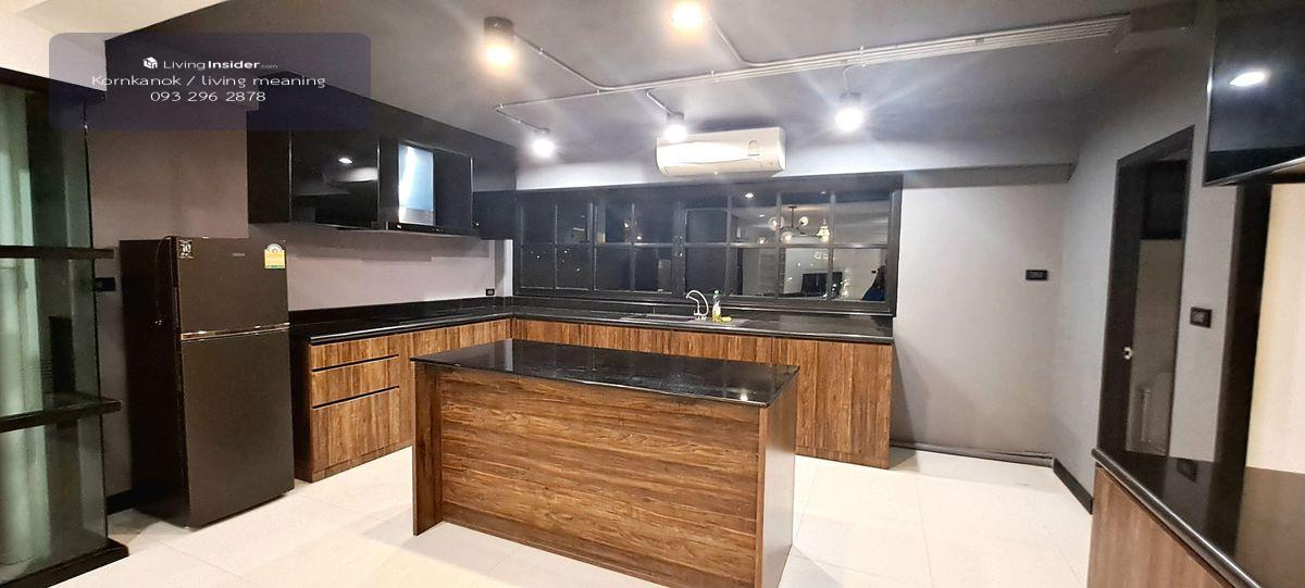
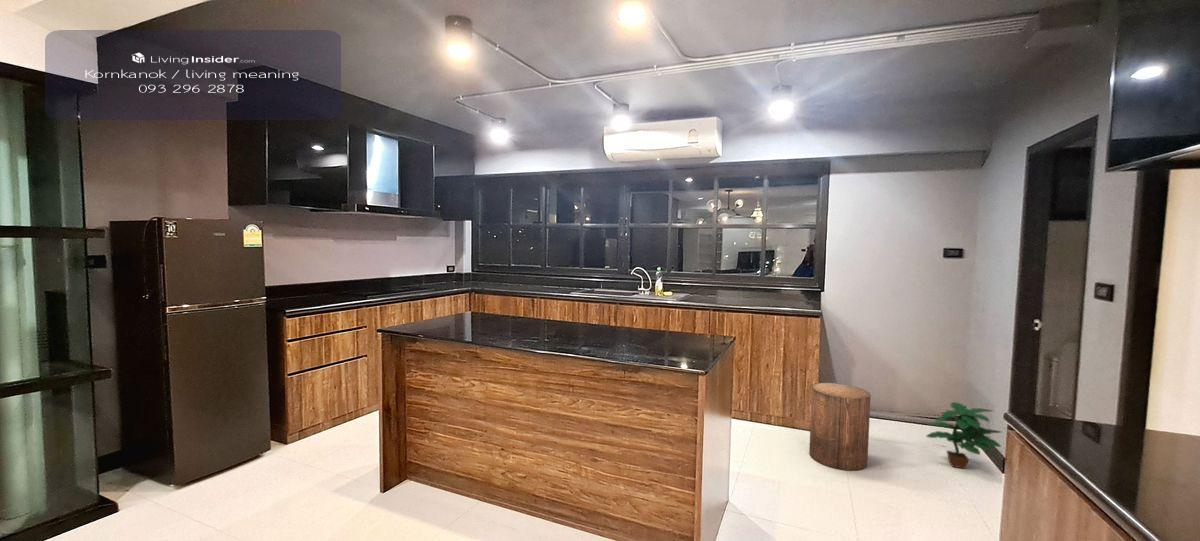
+ potted plant [925,401,1003,470]
+ stool [808,382,872,472]
